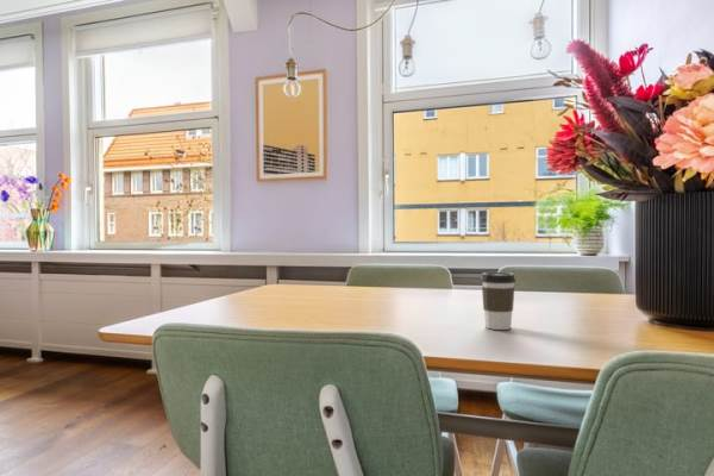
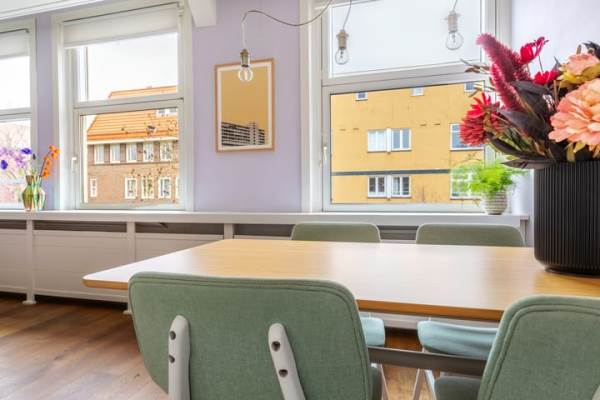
- coffee cup [480,271,516,331]
